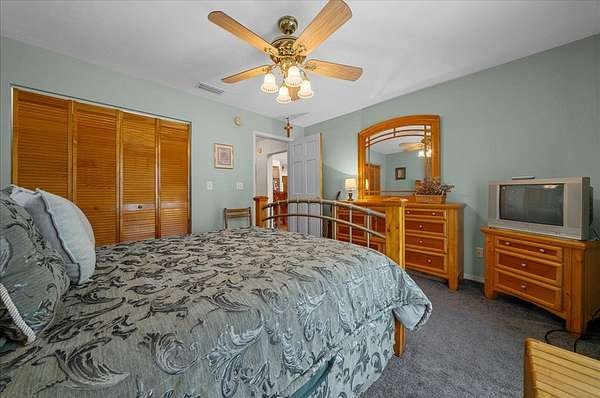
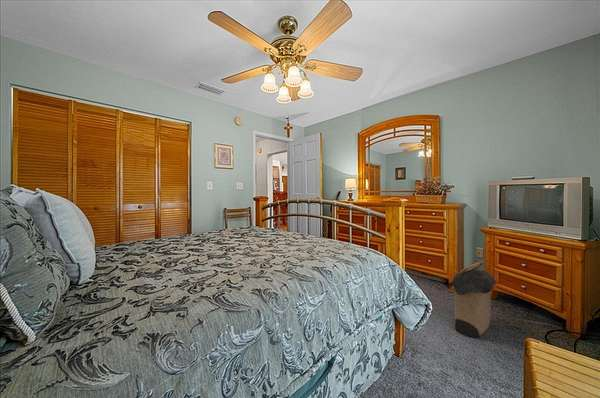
+ laundry hamper [447,261,498,338]
